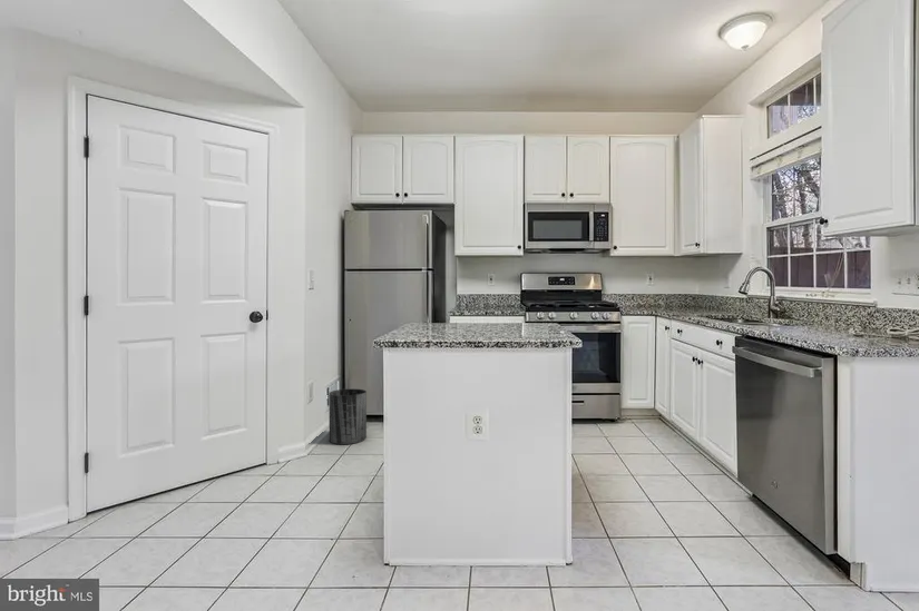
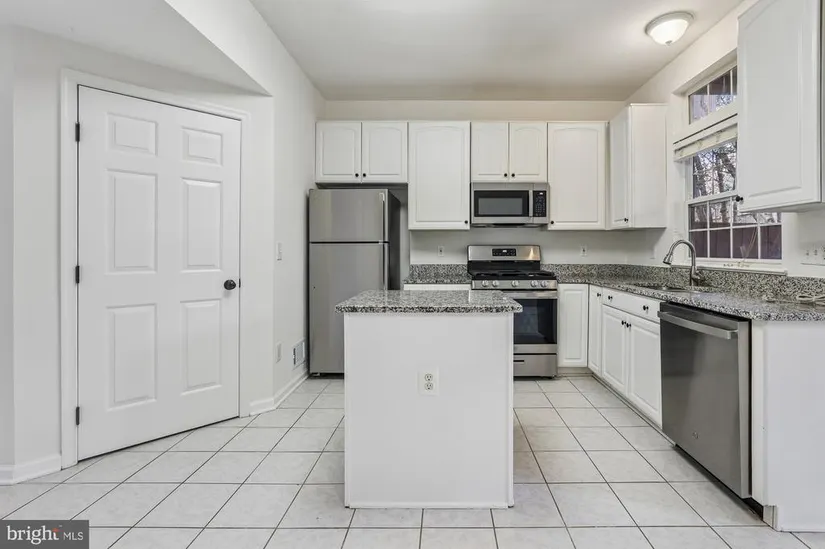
- trash can [329,387,368,445]
